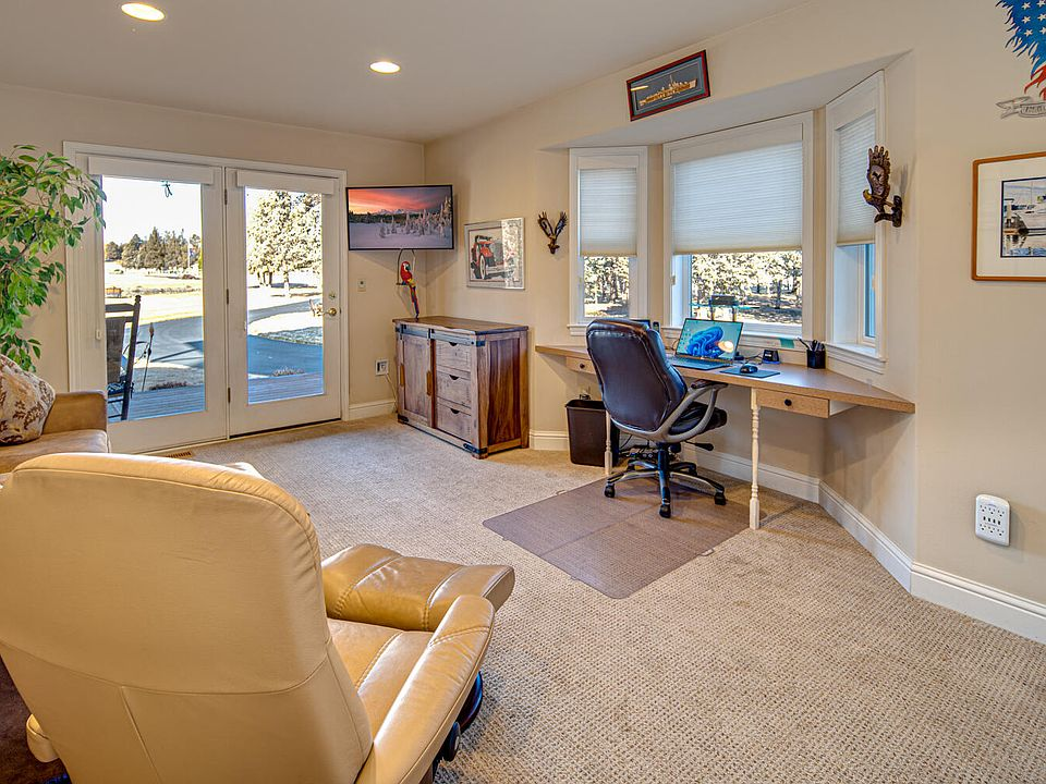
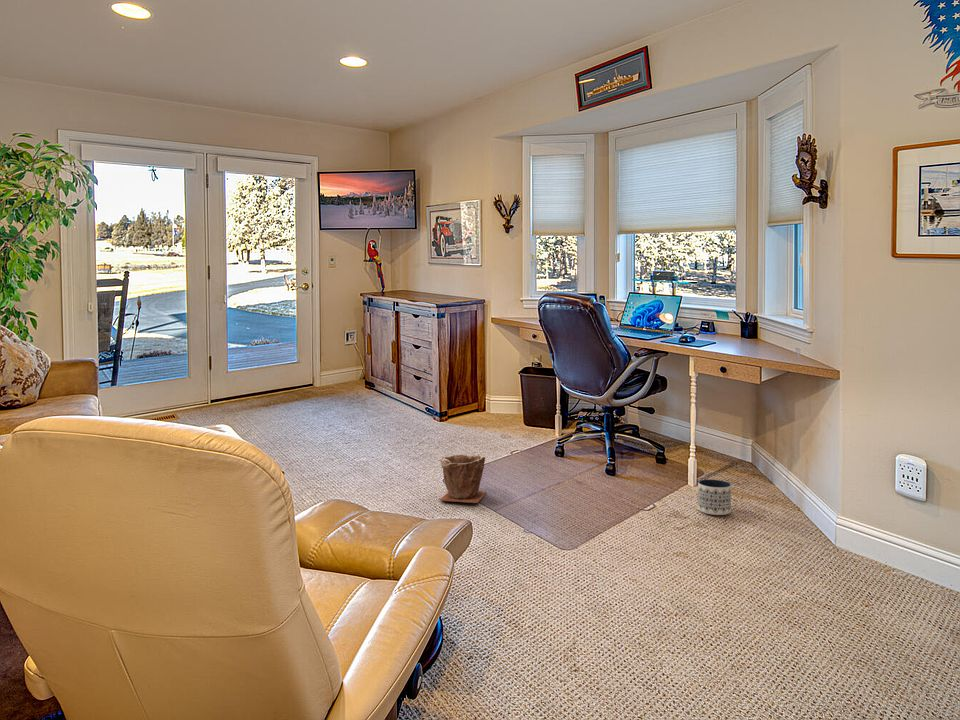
+ planter [697,478,732,516]
+ plant pot [439,454,487,504]
